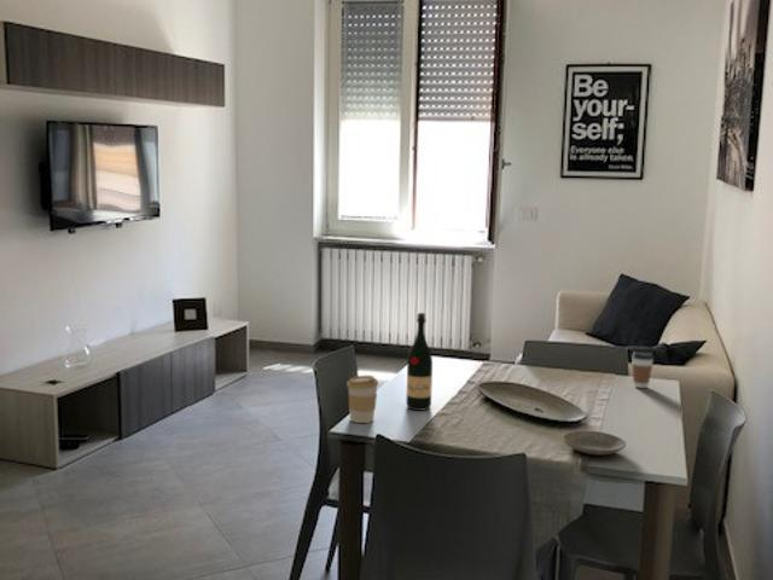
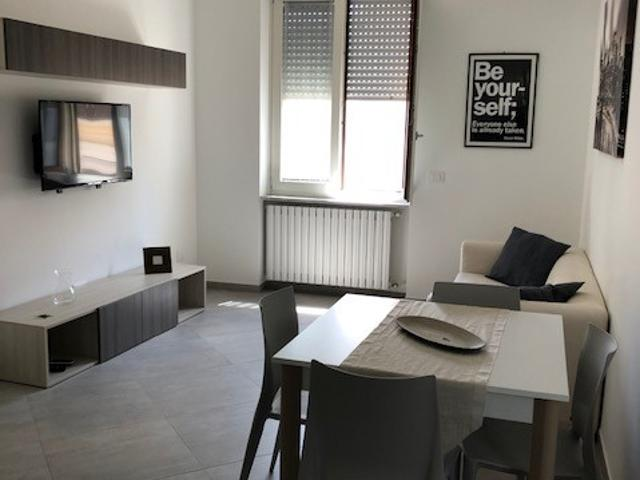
- coffee cup [345,375,379,424]
- wine bottle [405,312,434,412]
- coffee cup [630,350,655,389]
- plate [562,430,627,457]
